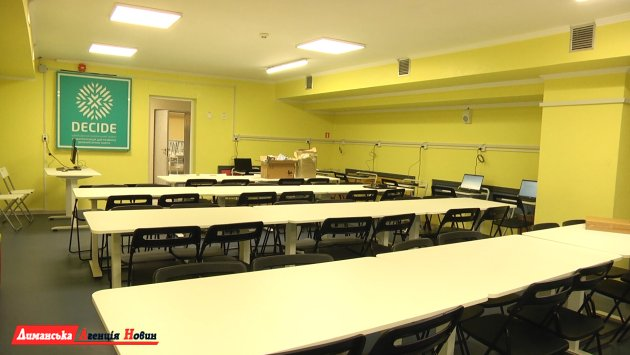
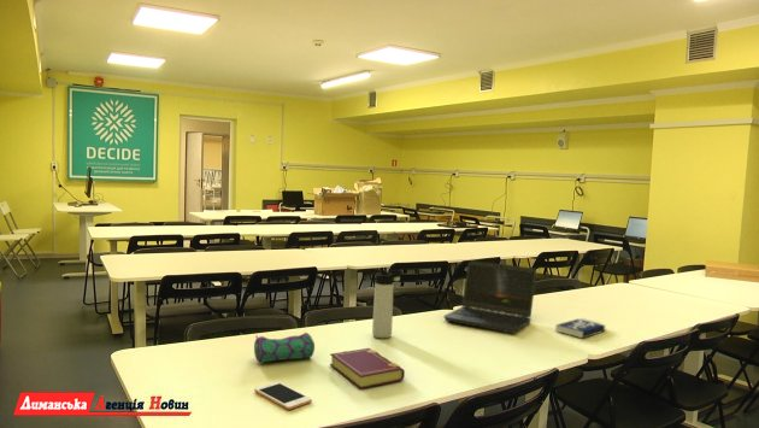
+ laptop computer [442,259,537,335]
+ pencil case [253,332,316,363]
+ cell phone [253,381,313,411]
+ book [554,317,606,340]
+ thermos bottle [371,269,404,340]
+ book [329,347,406,389]
